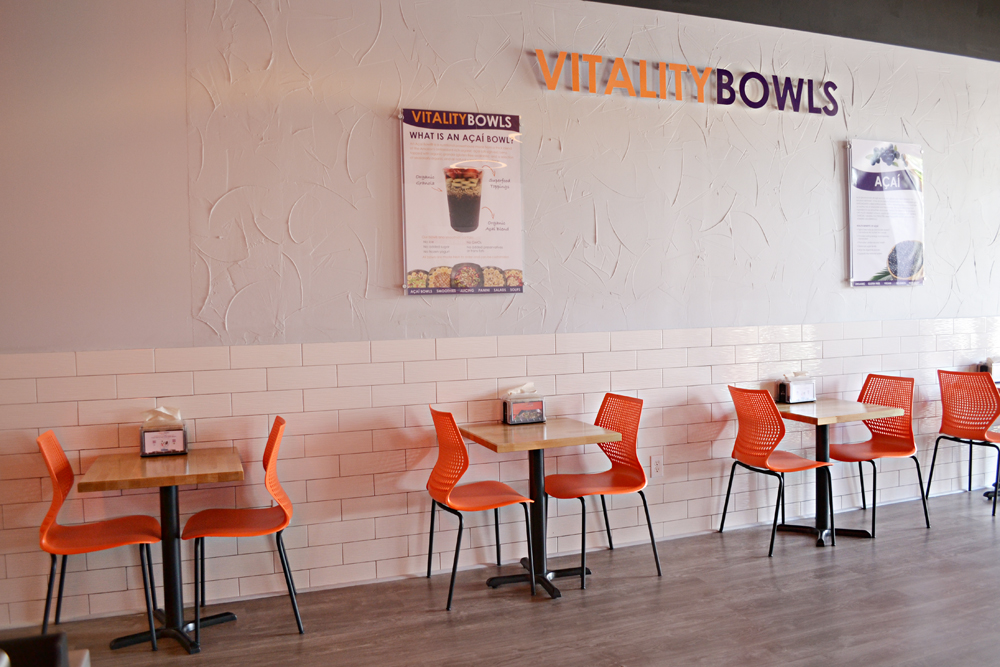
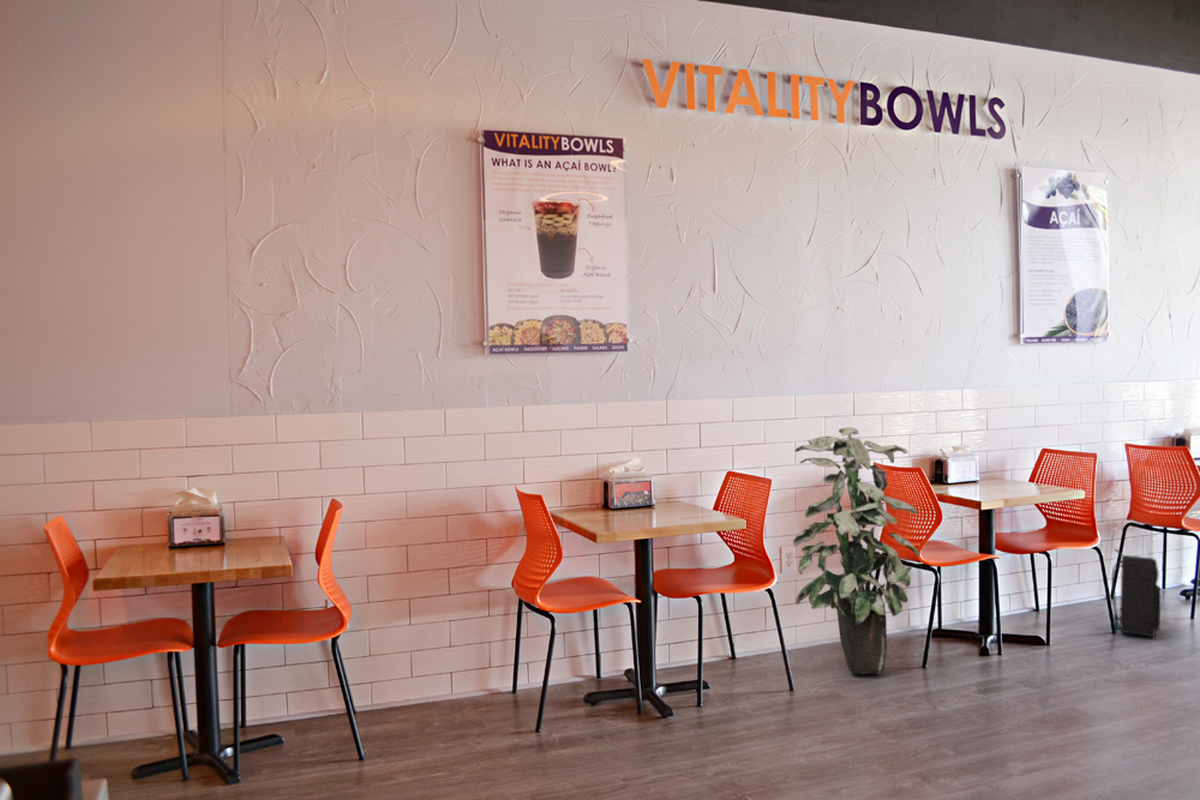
+ backpack [1110,547,1162,638]
+ indoor plant [792,426,922,675]
